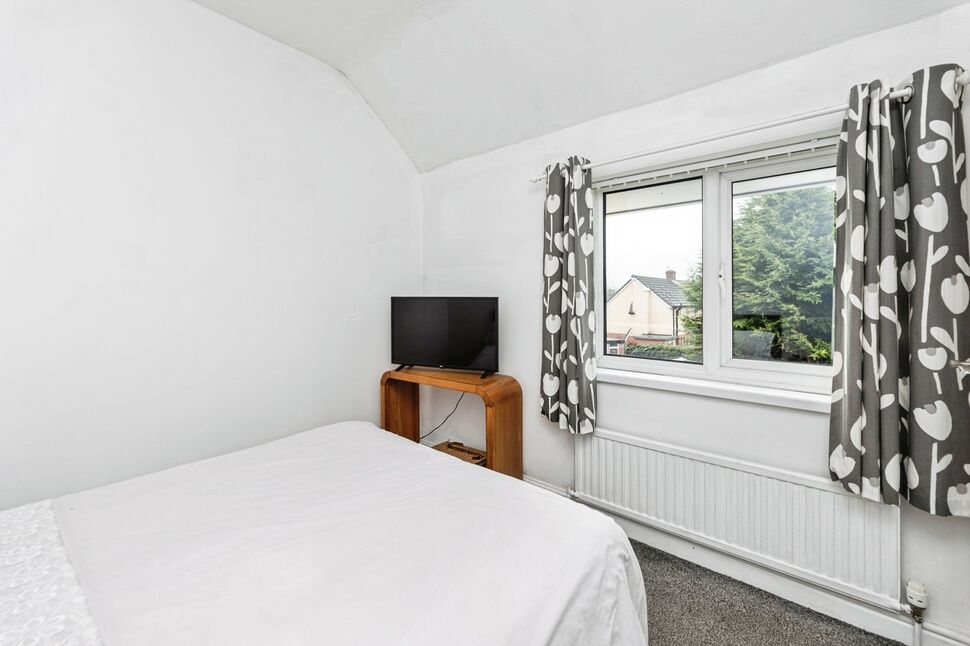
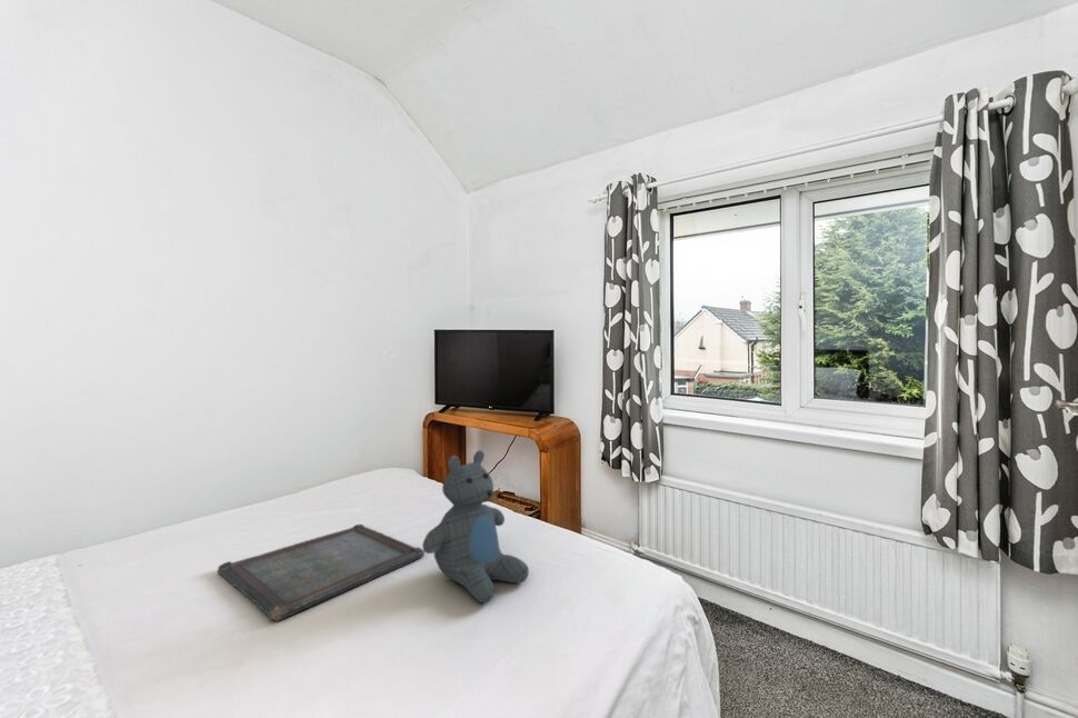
+ teddy bear [421,449,530,604]
+ serving tray [217,523,426,622]
